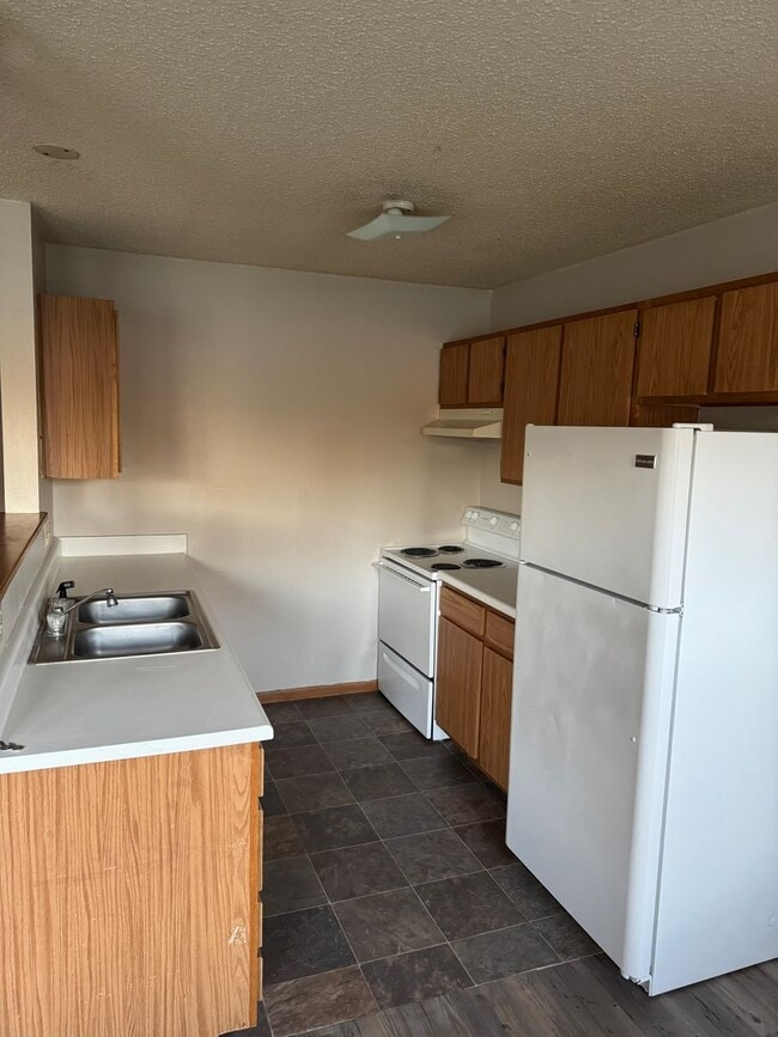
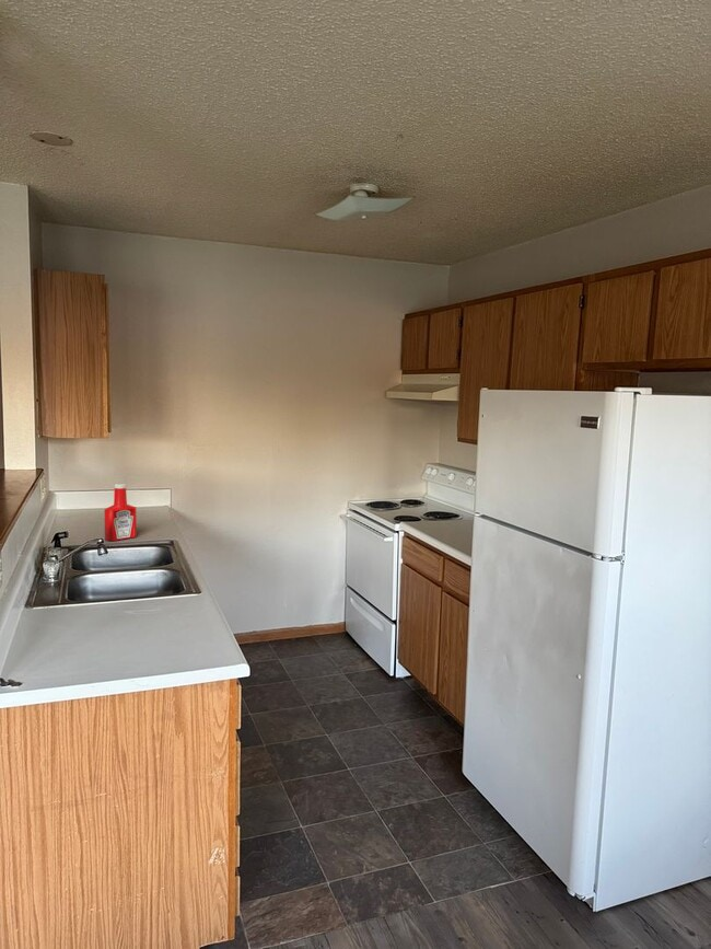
+ soap bottle [103,483,138,542]
